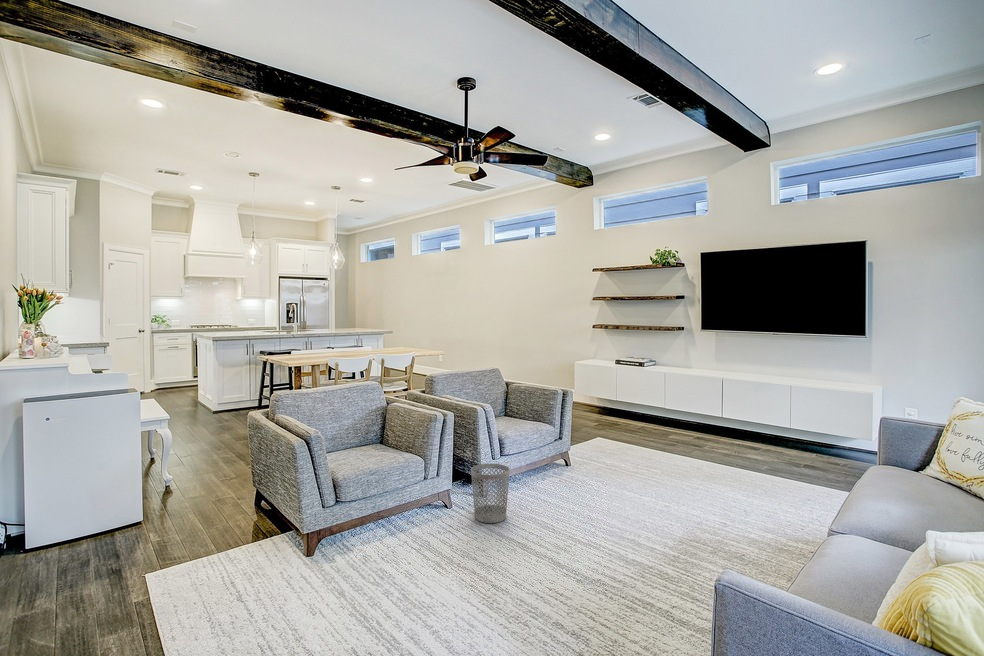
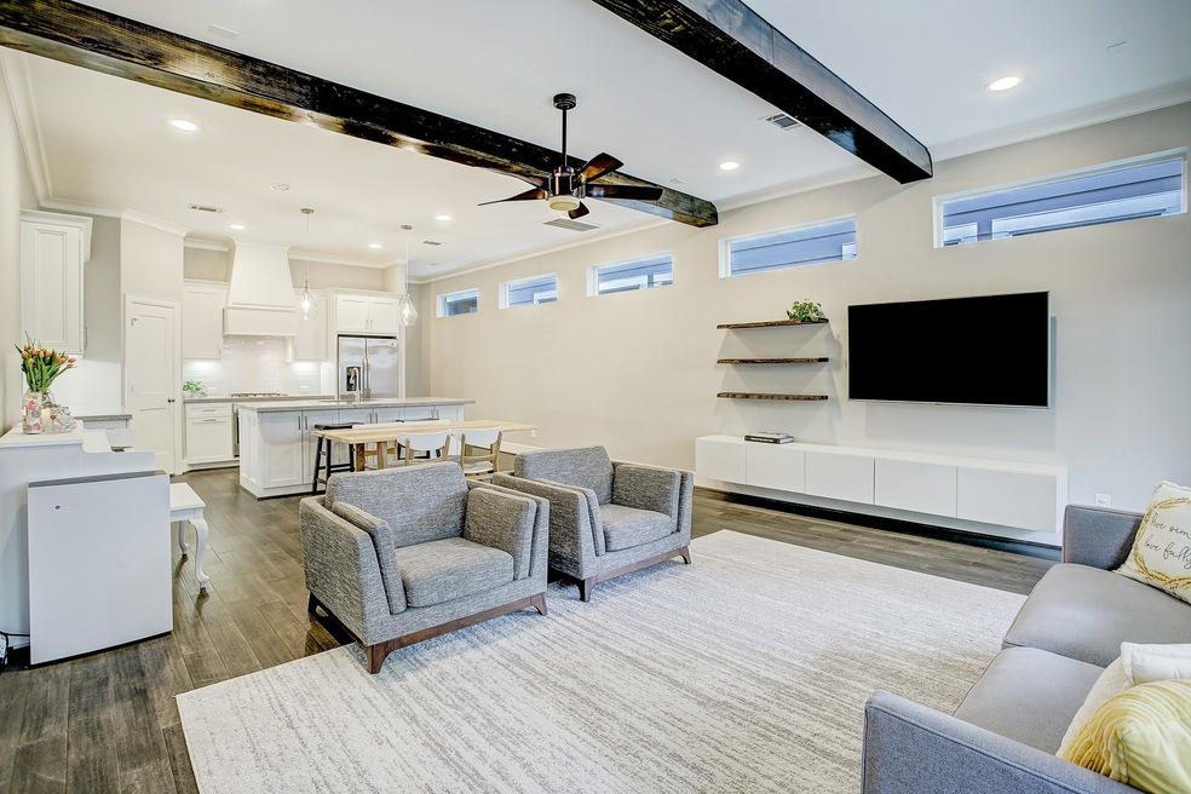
- wastebasket [470,463,511,524]
